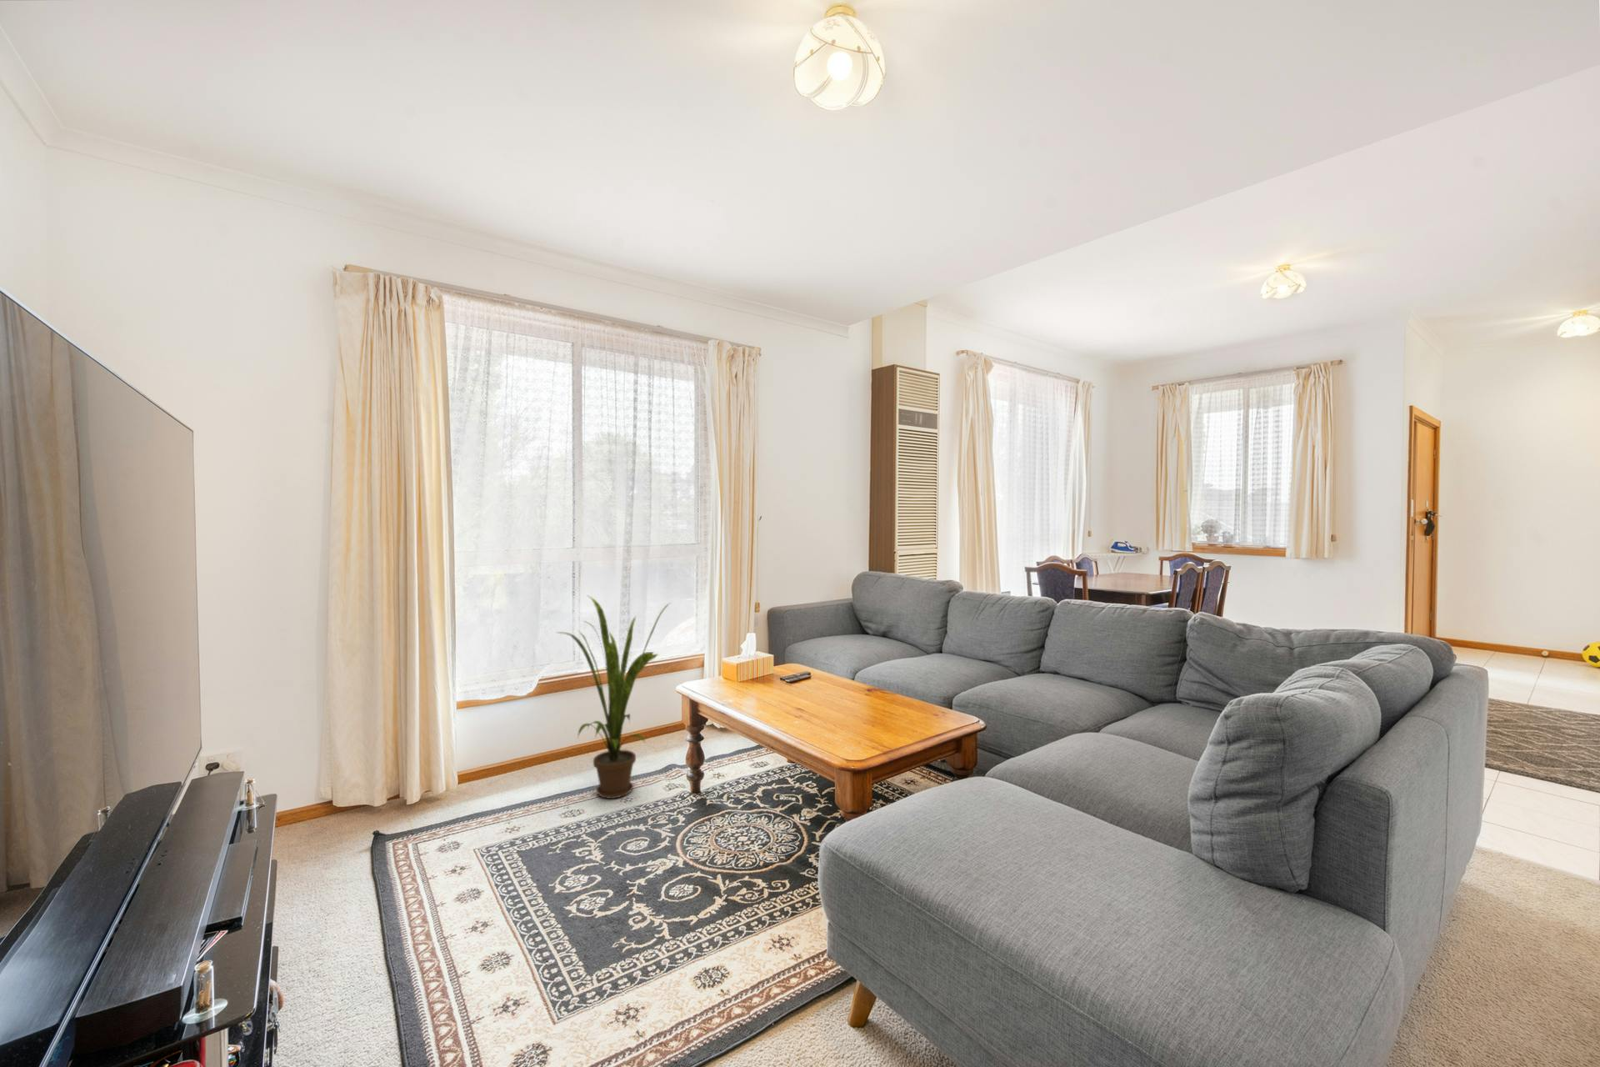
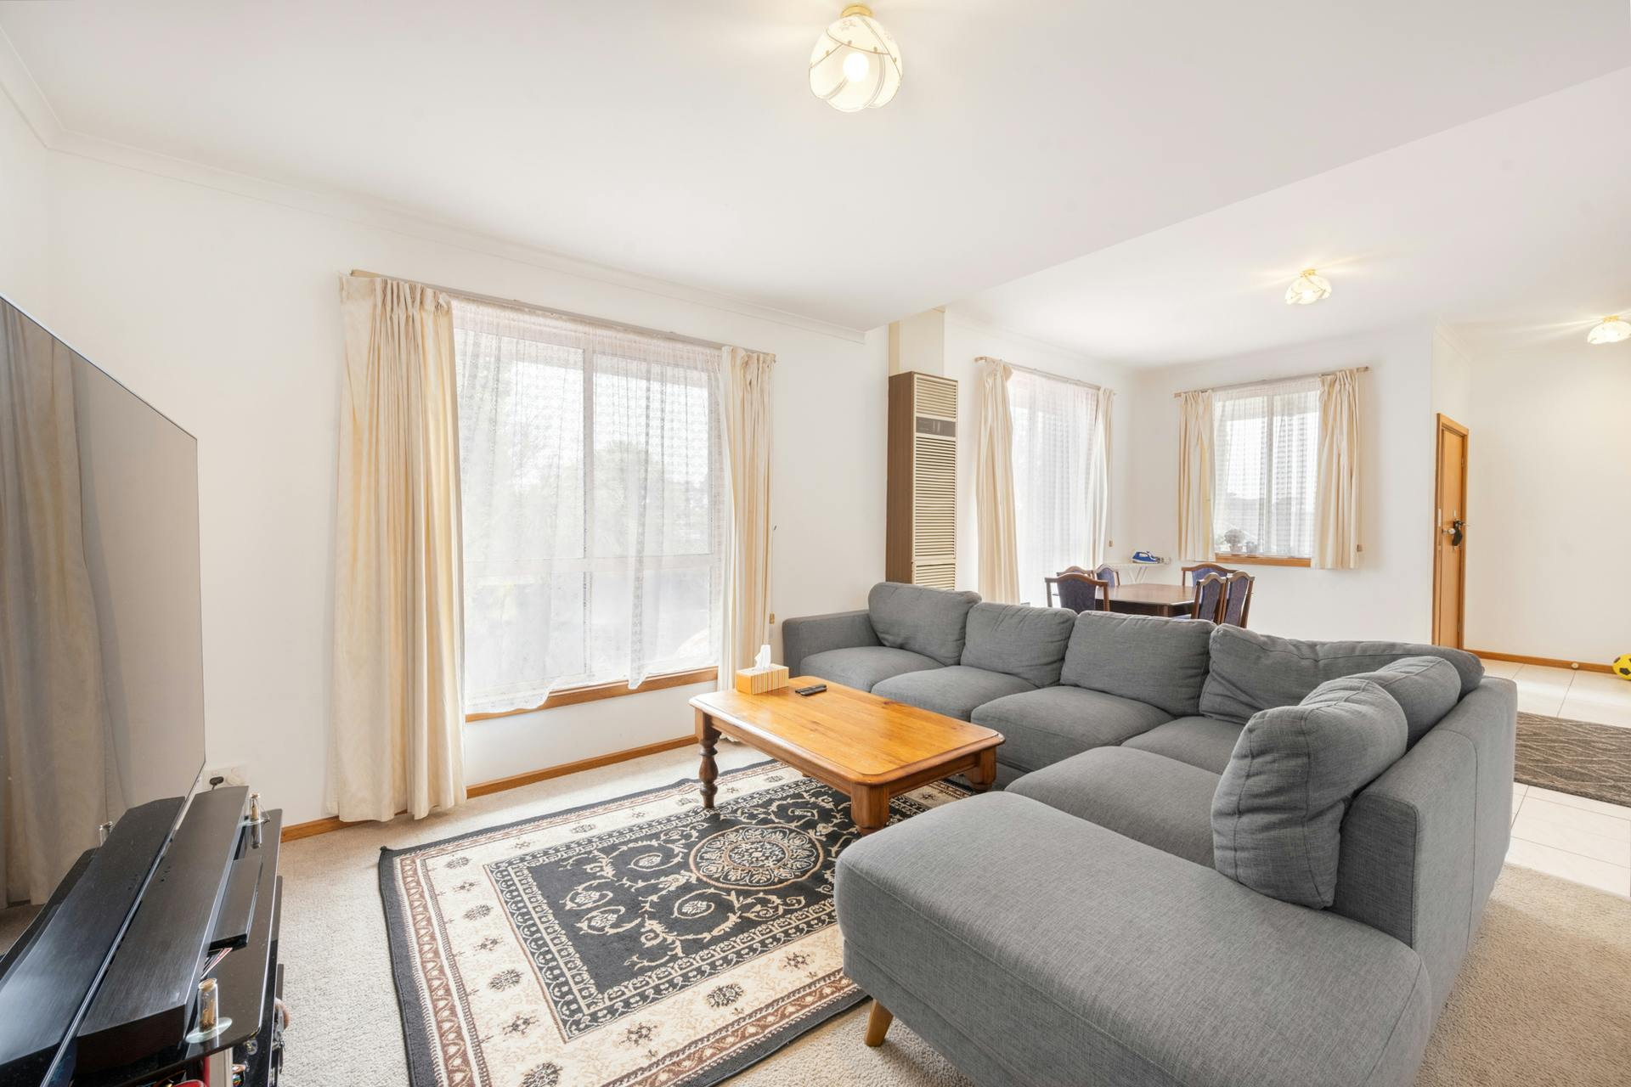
- house plant [555,594,671,799]
